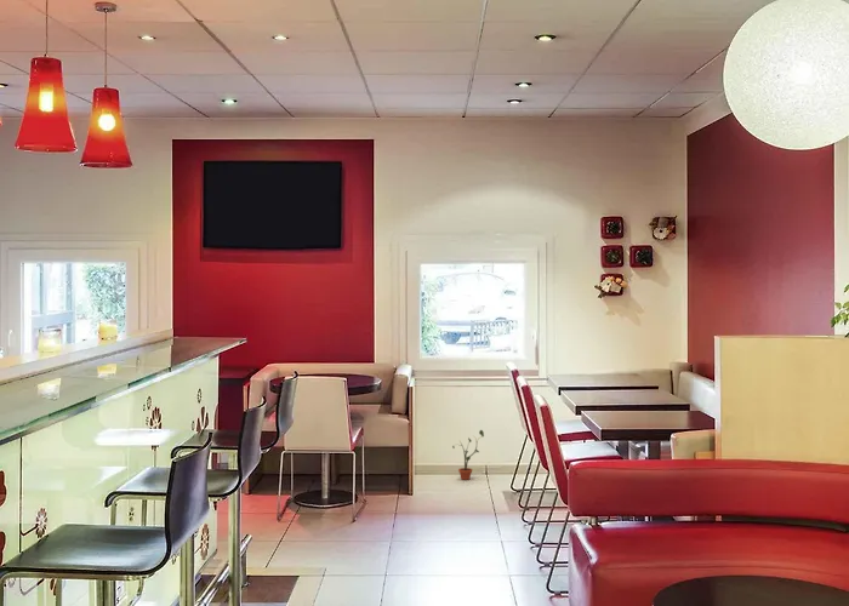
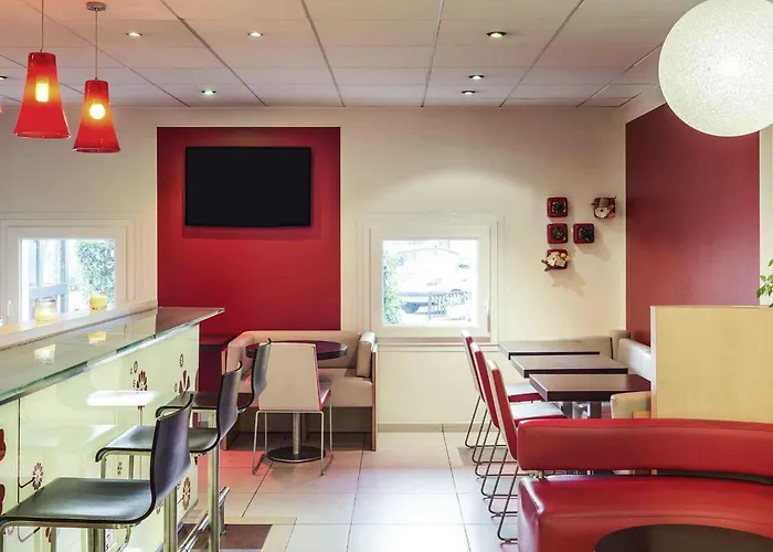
- potted plant [451,429,485,481]
